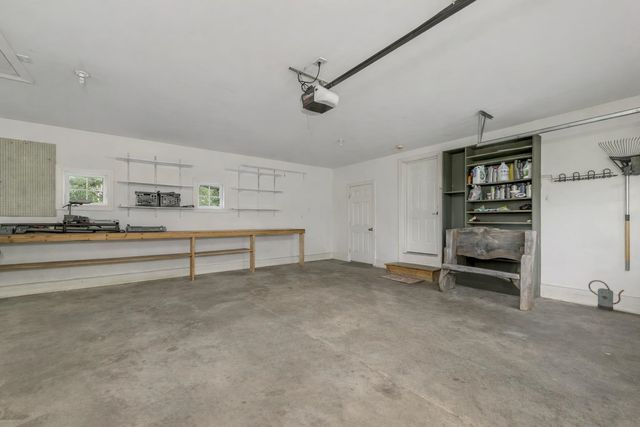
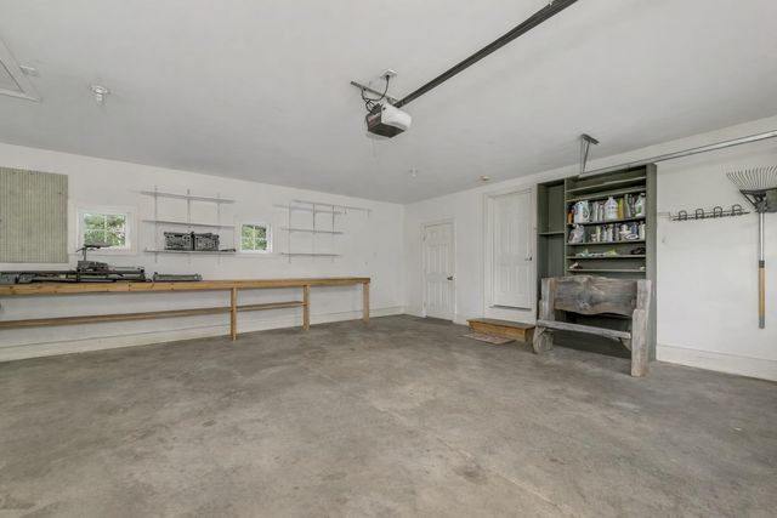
- watering can [588,279,625,312]
